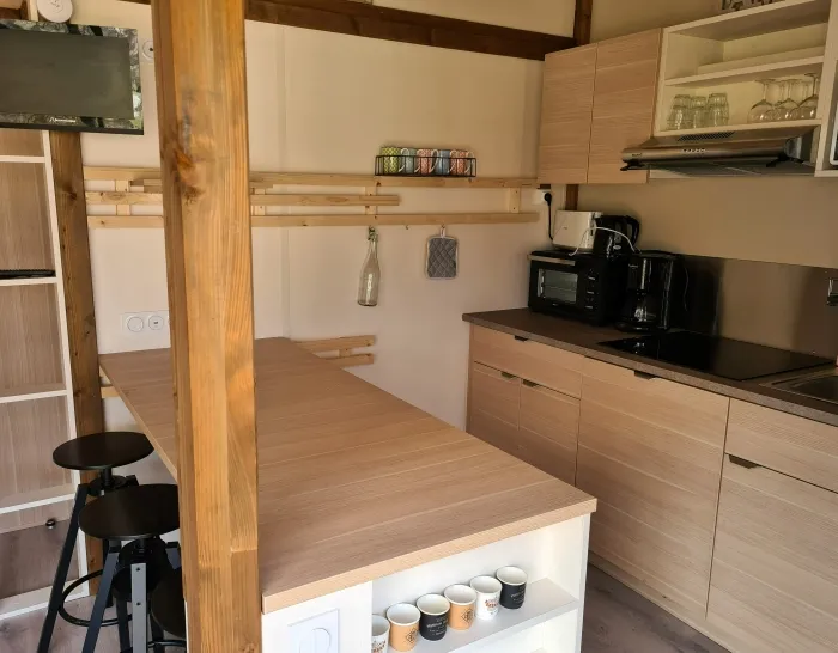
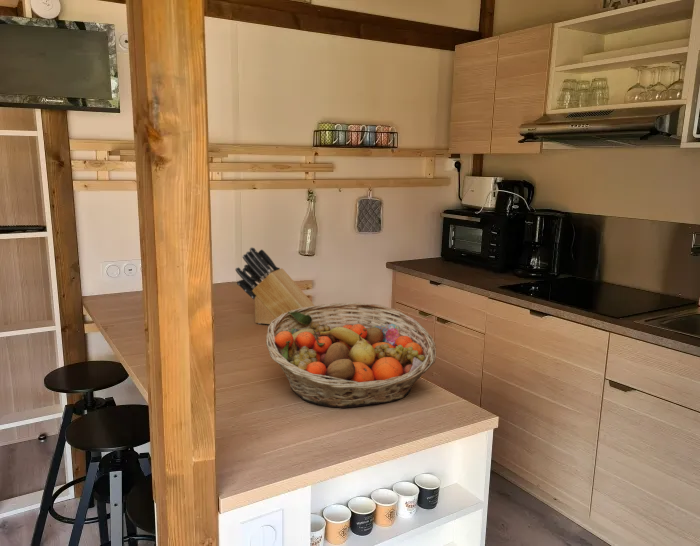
+ fruit basket [265,301,437,409]
+ knife block [234,246,316,325]
